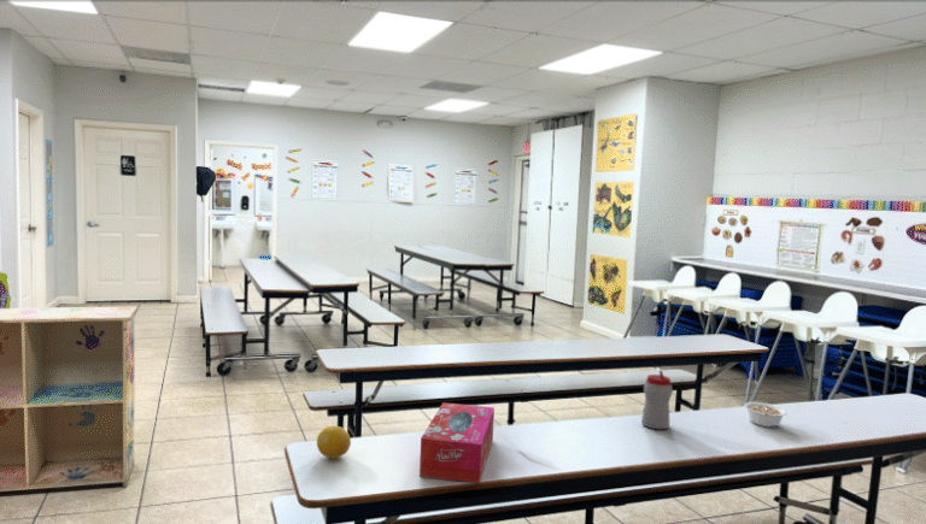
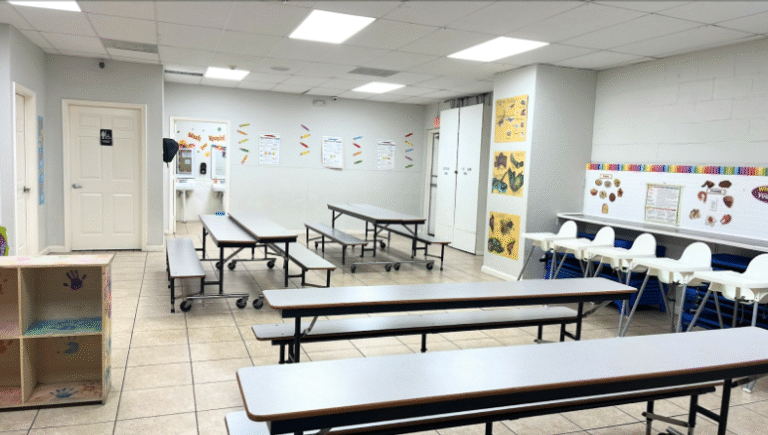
- tissue box [418,401,496,484]
- fruit [316,425,352,460]
- legume [743,401,787,429]
- sippy cup [640,370,674,430]
